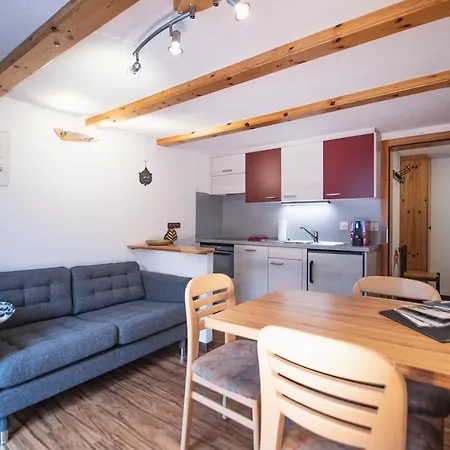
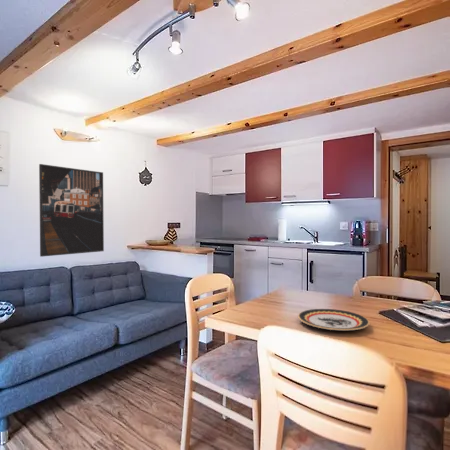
+ plate [297,308,370,331]
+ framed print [38,163,105,258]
